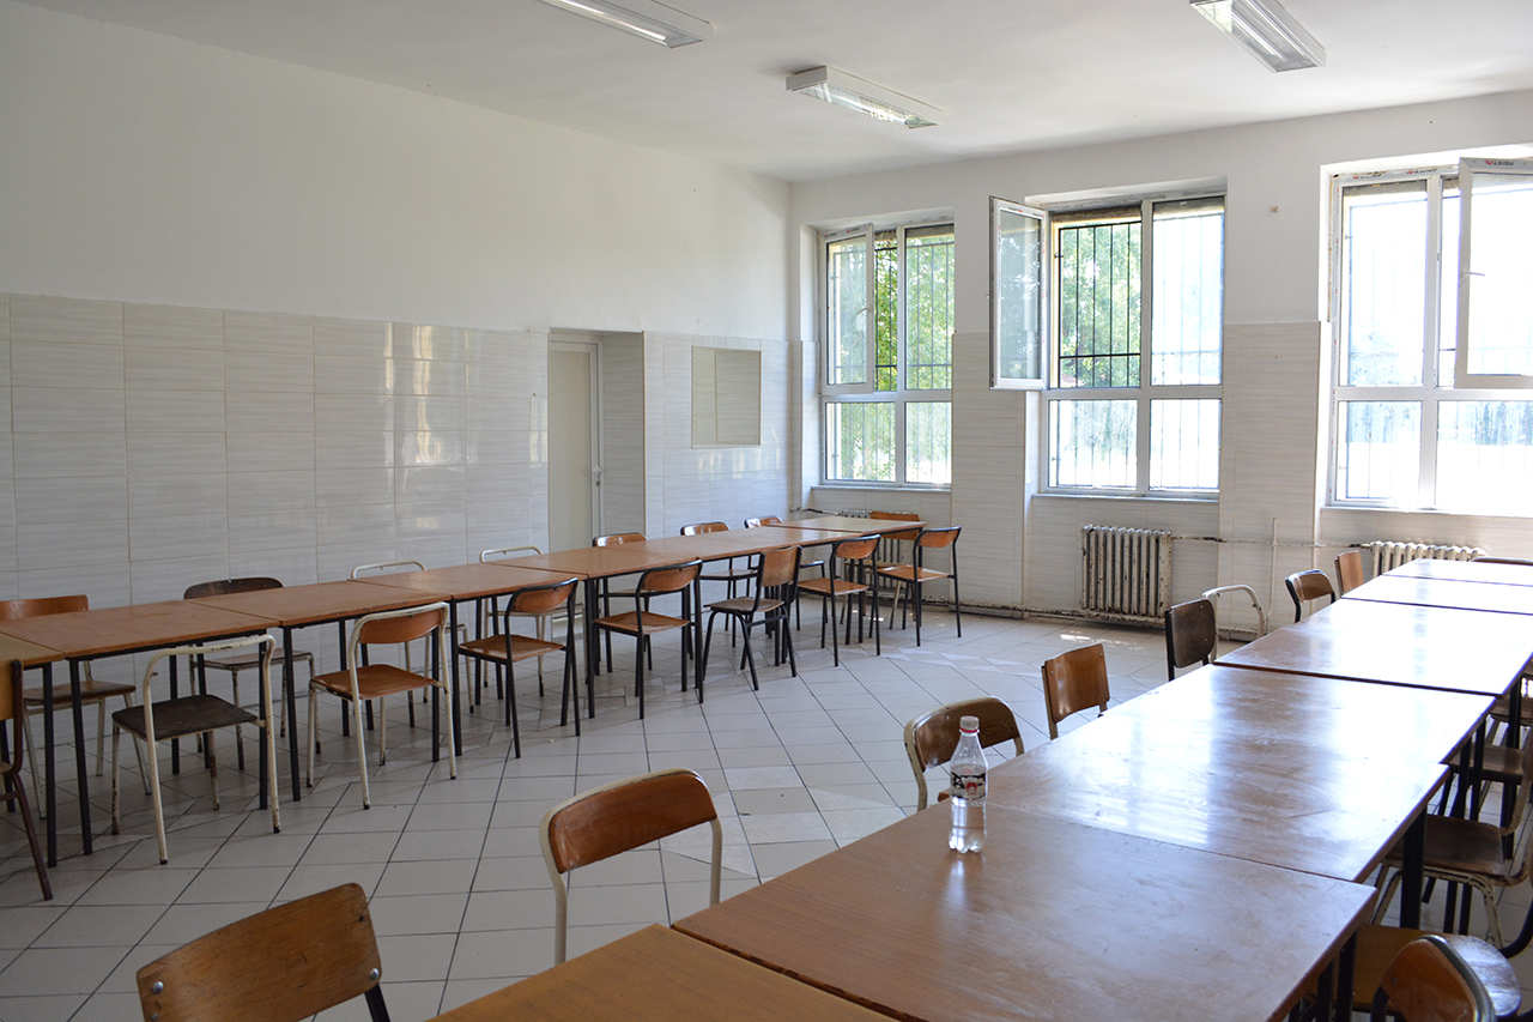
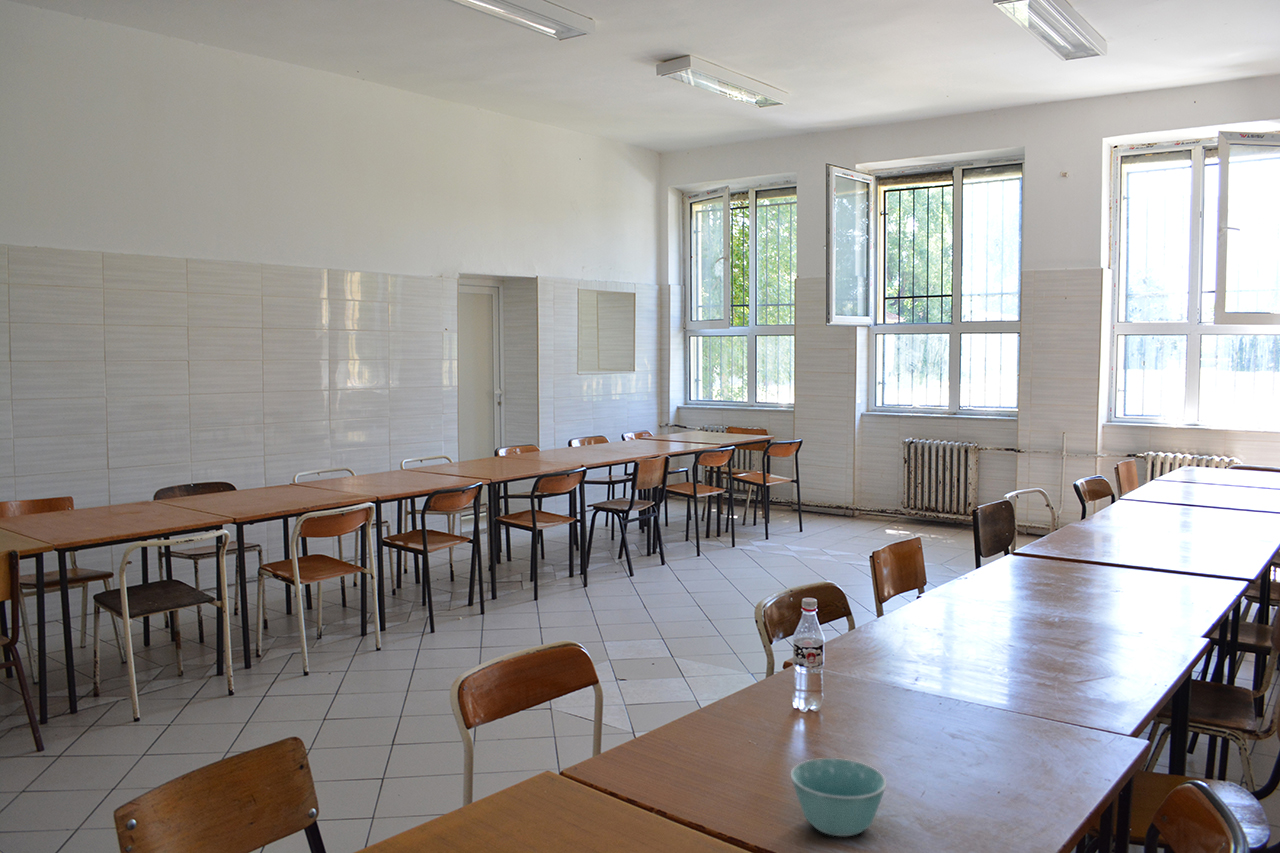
+ bowl [790,757,887,837]
